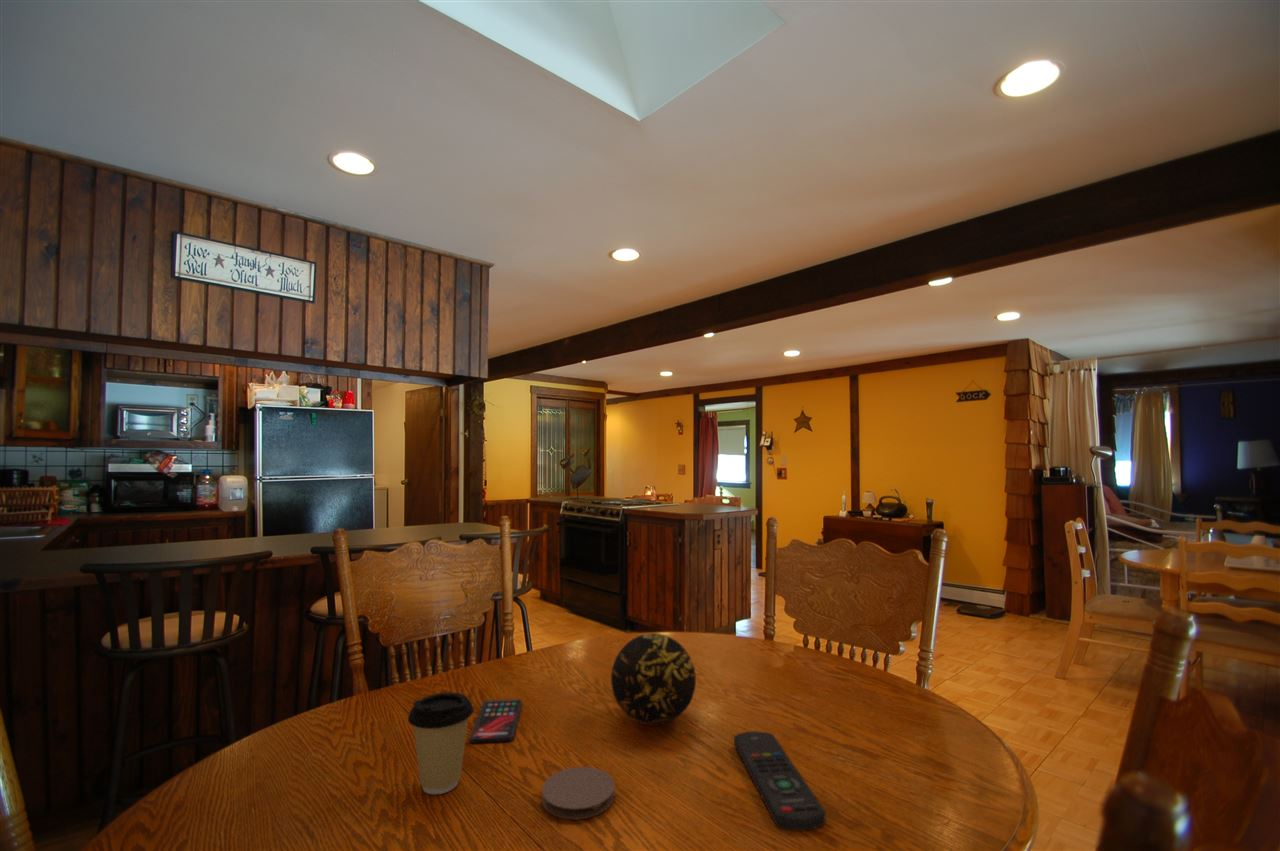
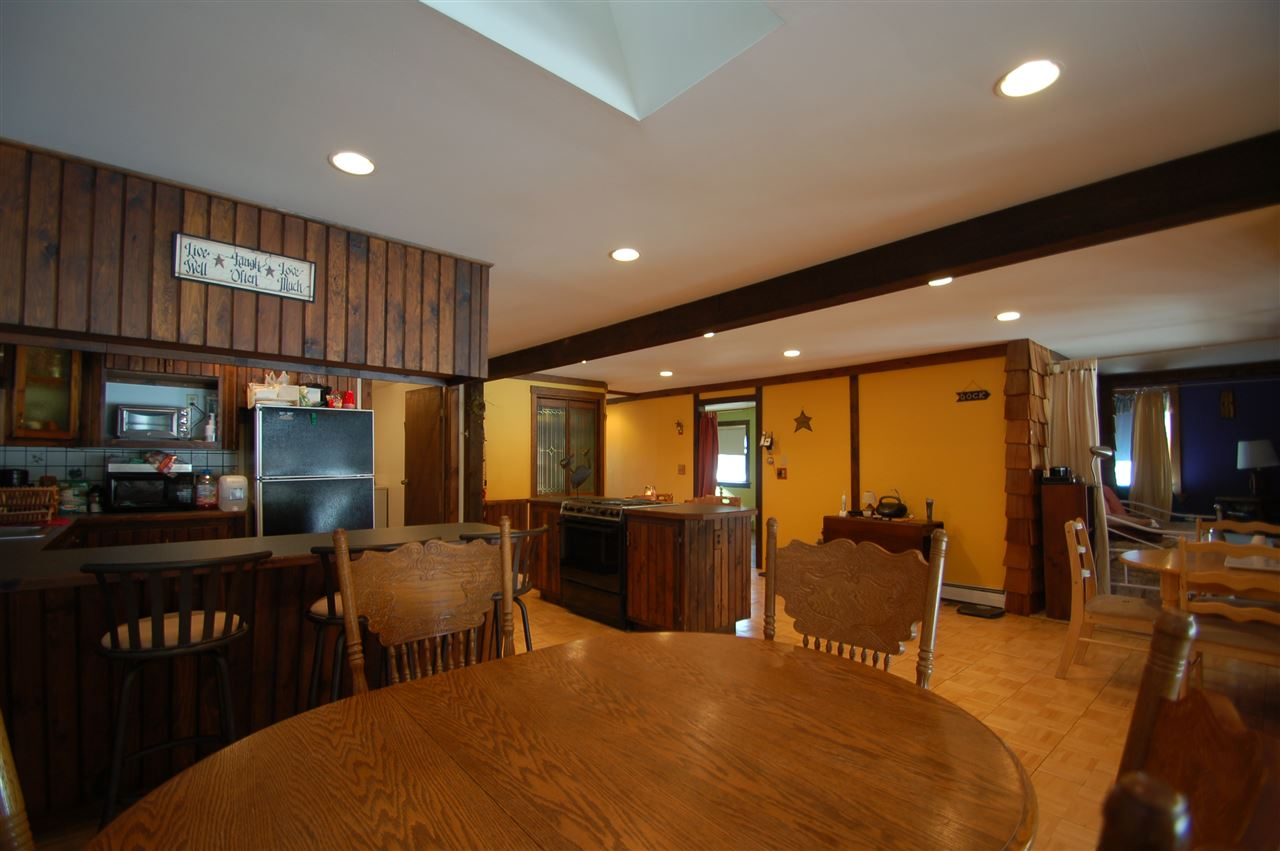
- decorative orb [610,632,697,727]
- coffee cup [407,691,475,795]
- coaster [541,766,616,821]
- smartphone [469,698,523,744]
- remote control [733,730,827,832]
